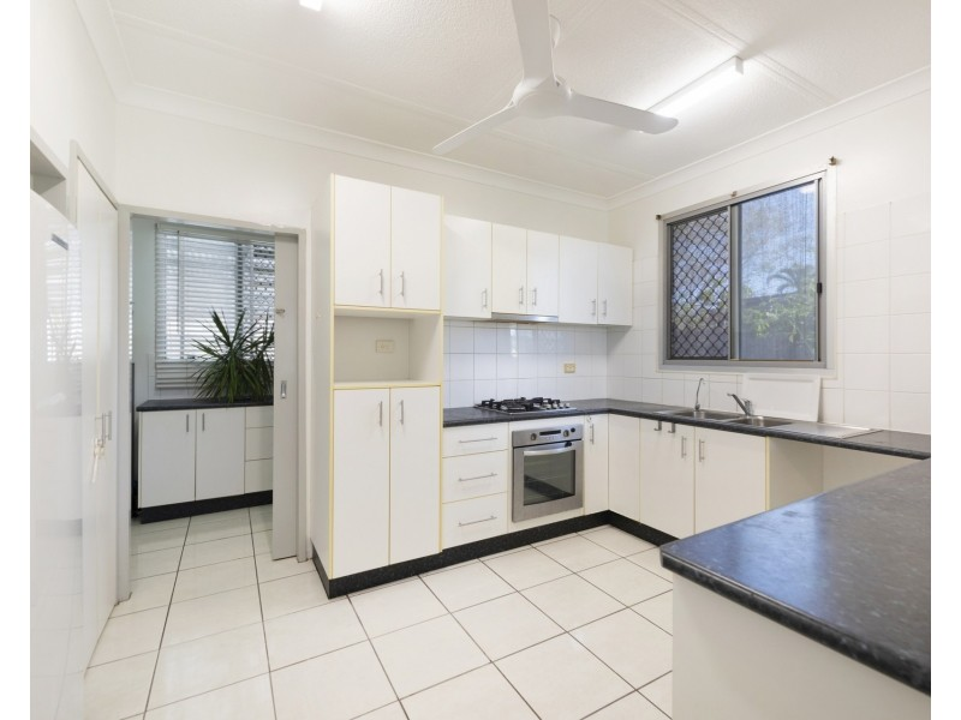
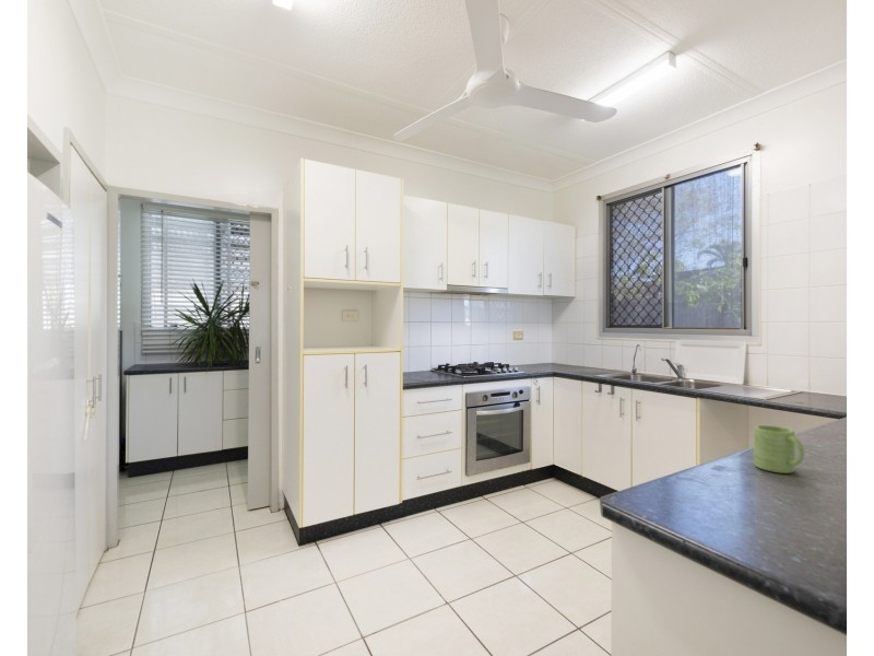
+ mug [753,424,805,475]
